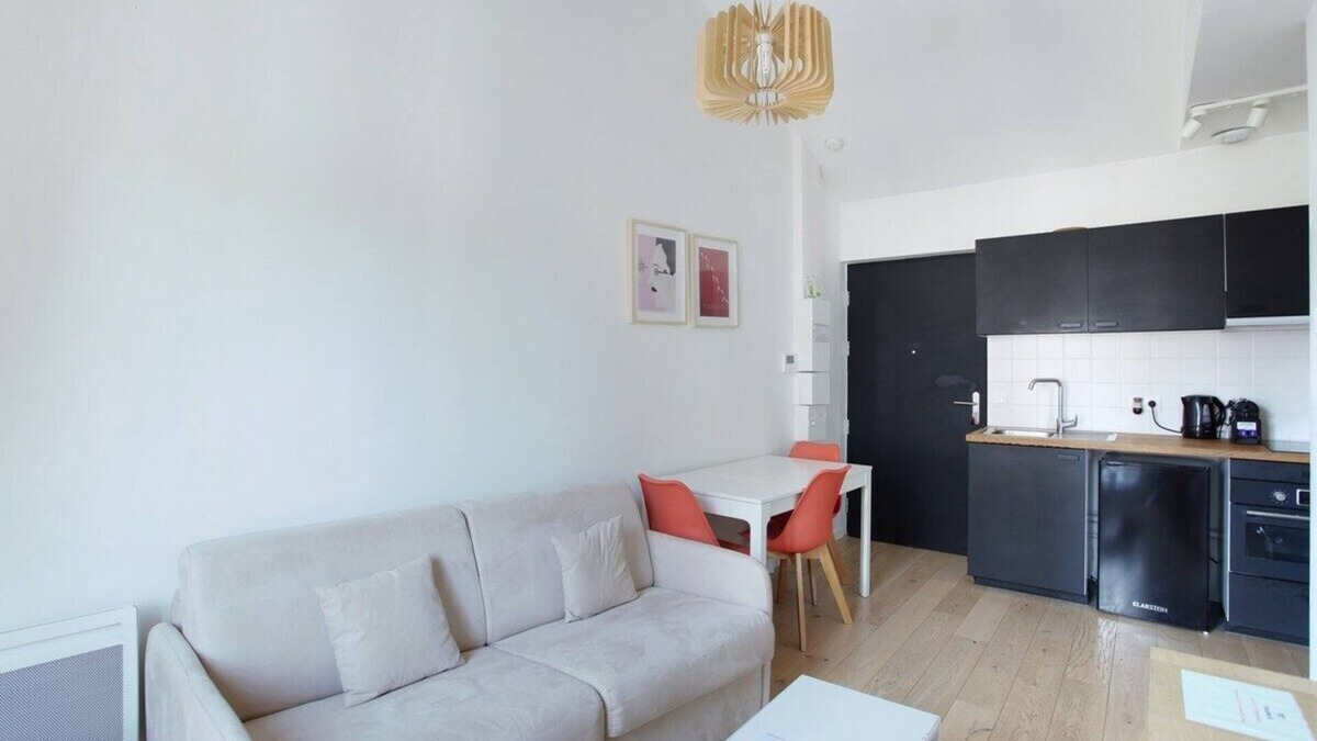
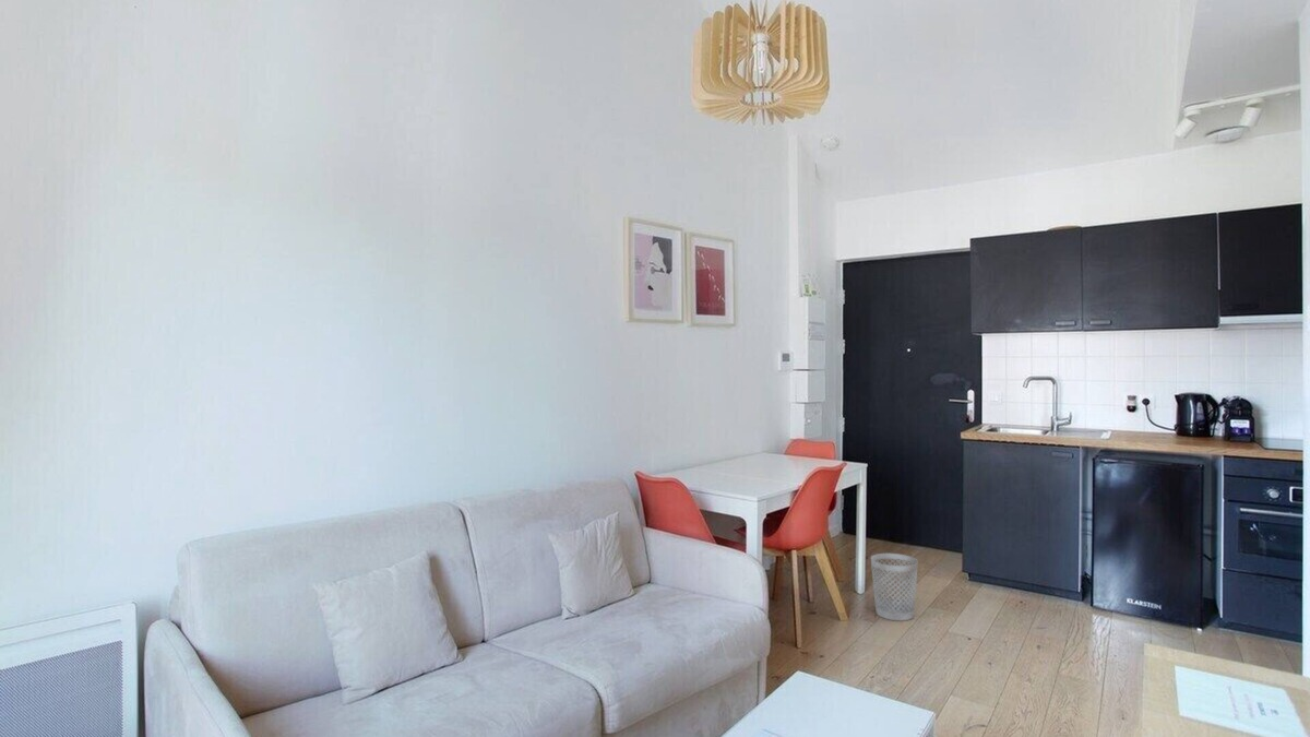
+ wastebasket [870,552,919,622]
